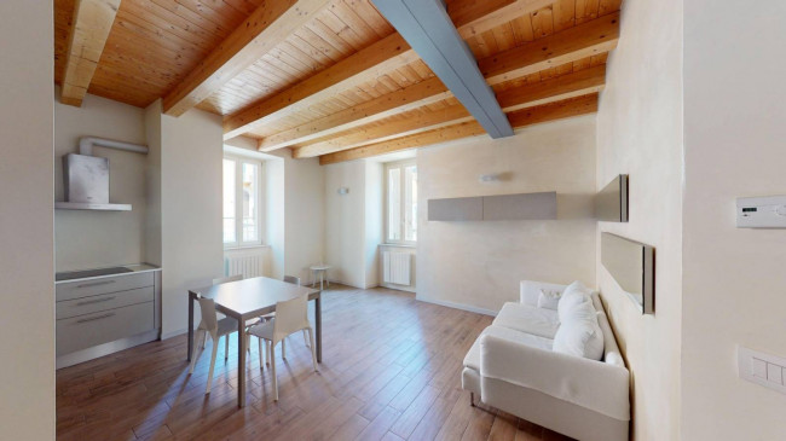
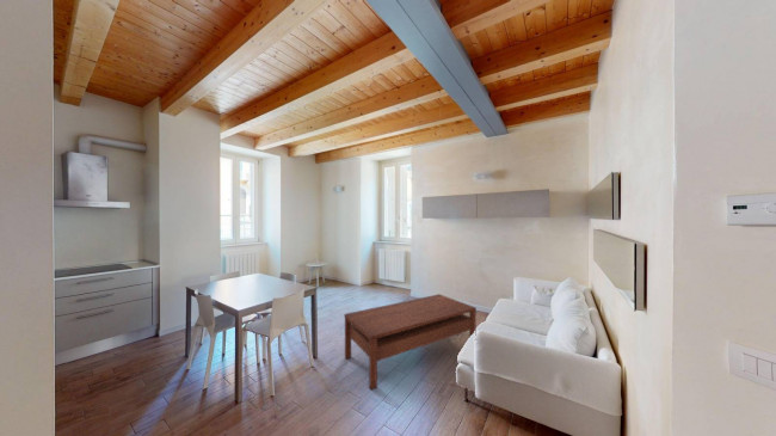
+ coffee table [343,293,478,391]
